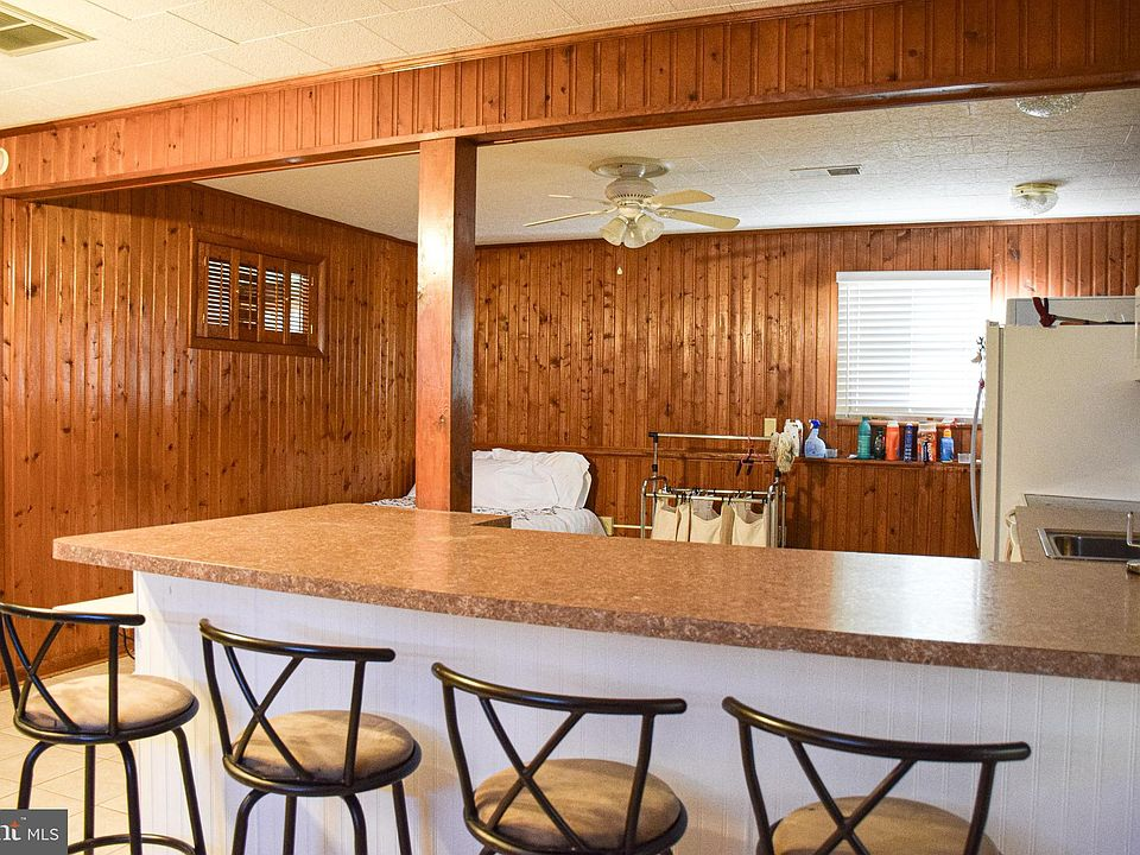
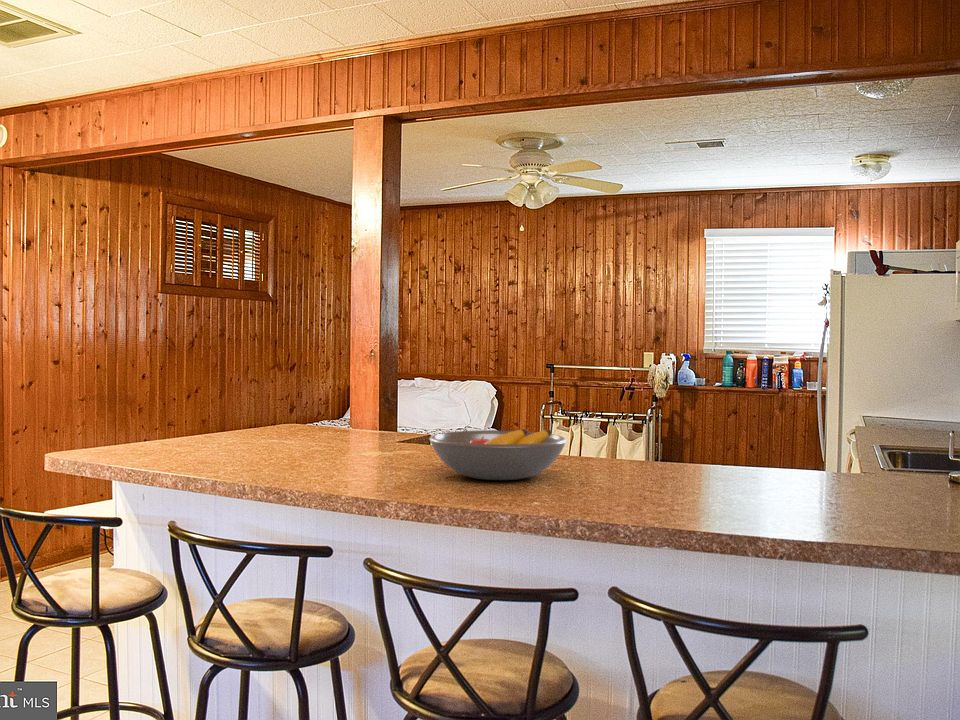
+ fruit bowl [428,428,568,481]
